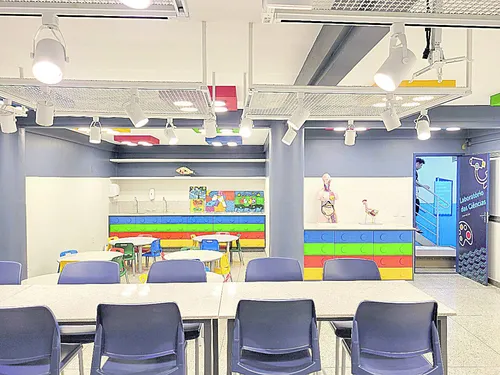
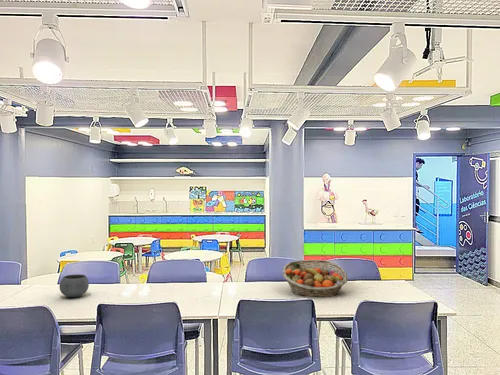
+ fruit basket [282,259,349,298]
+ bowl [59,273,90,298]
